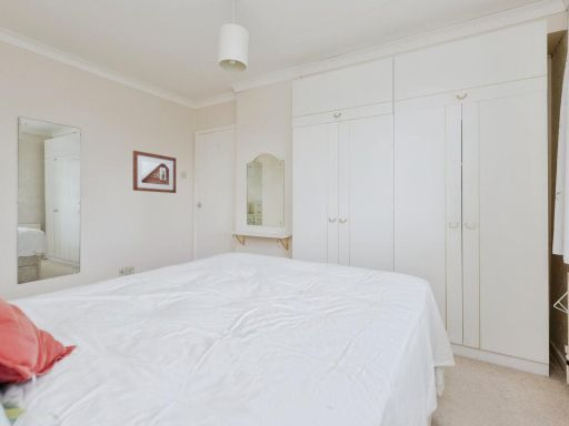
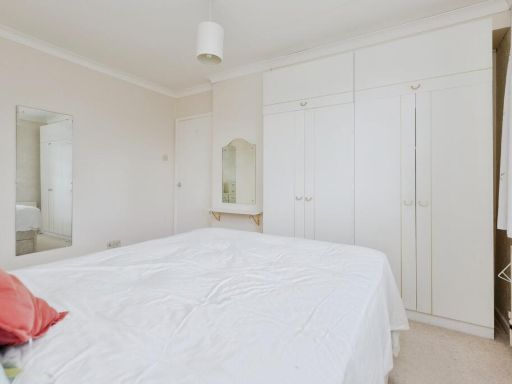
- picture frame [132,150,177,194]
